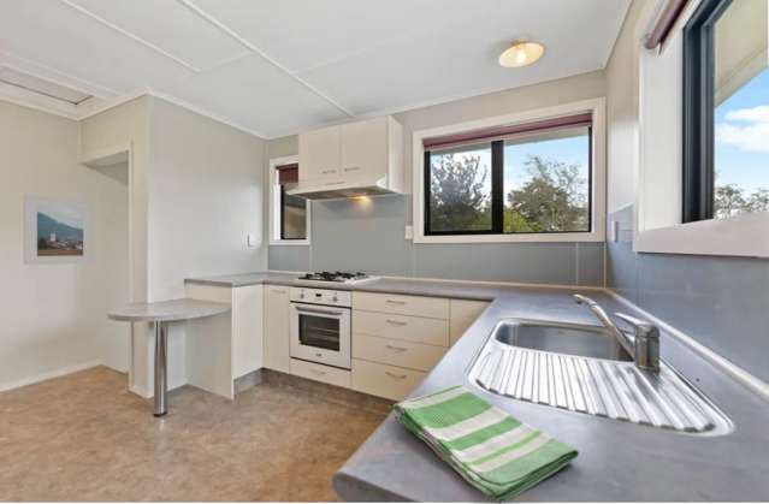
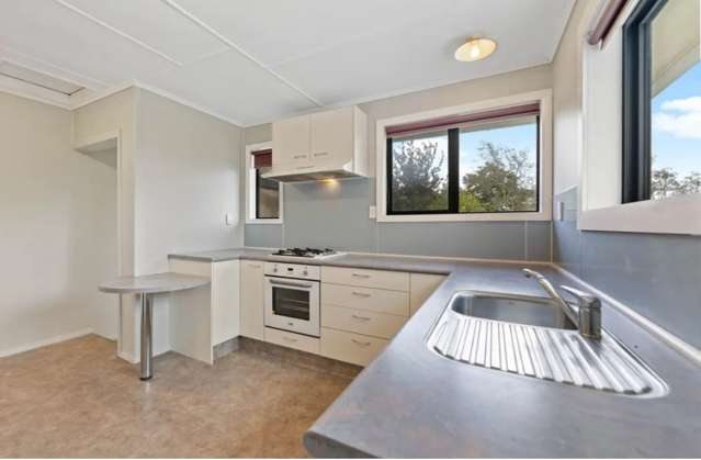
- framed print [23,192,95,266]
- dish towel [391,384,580,504]
